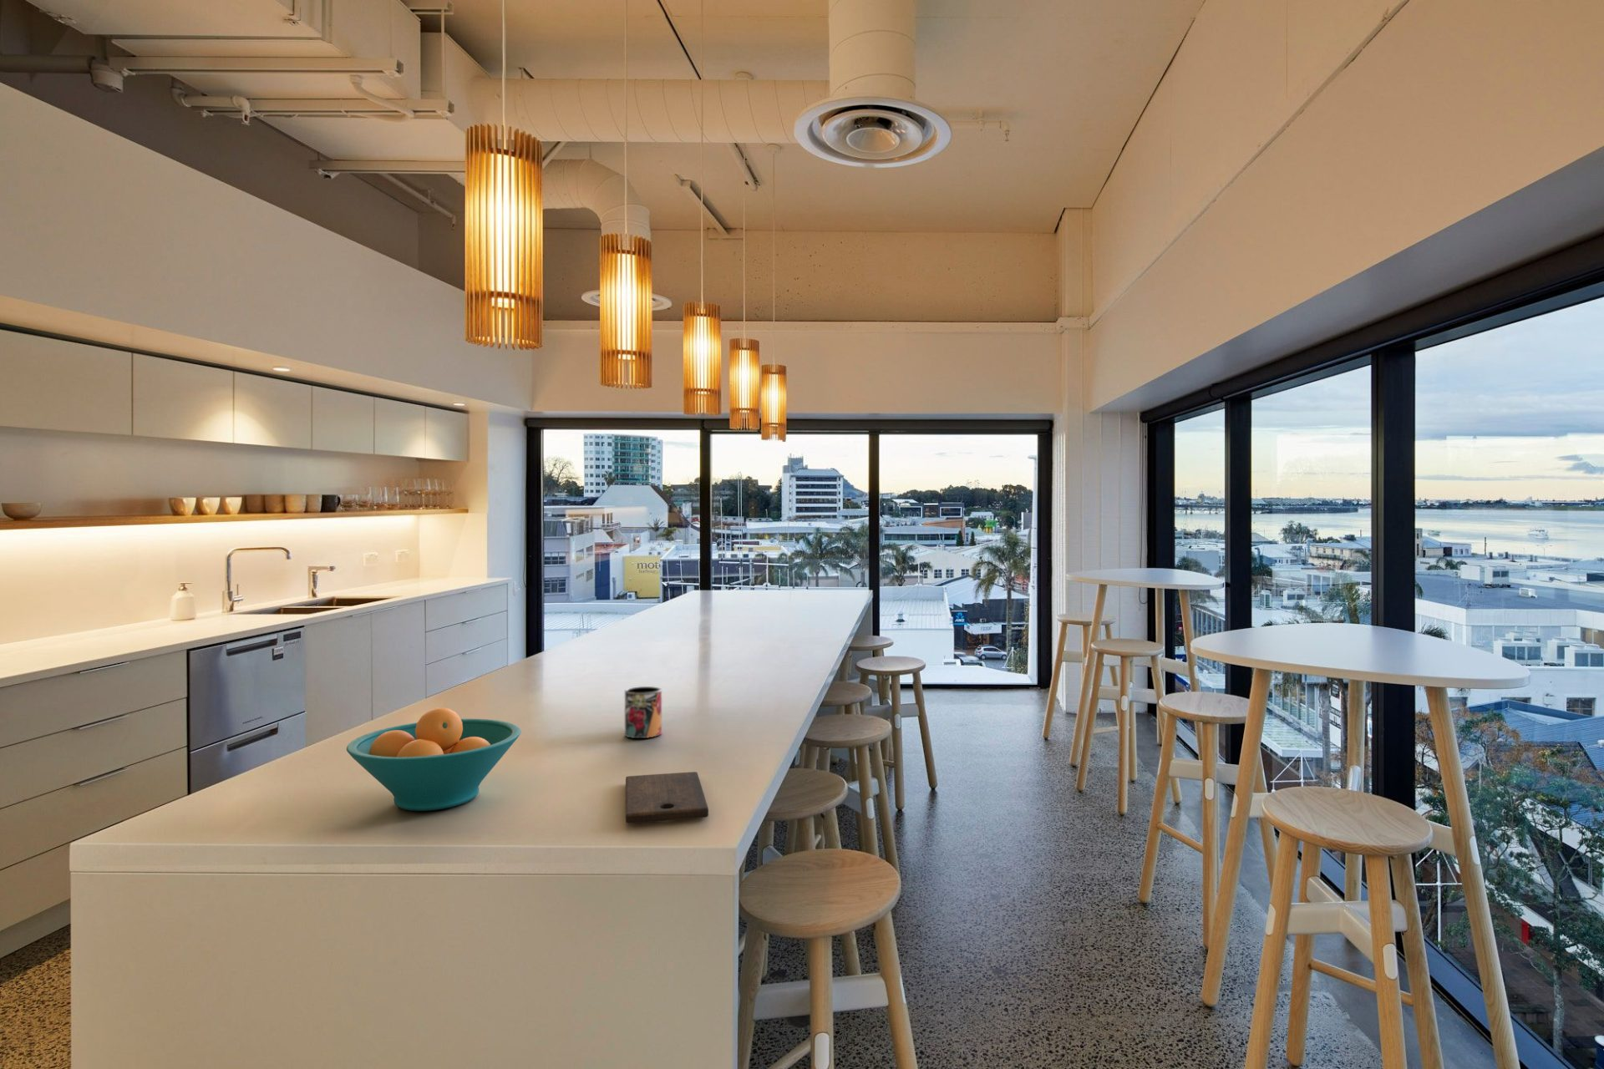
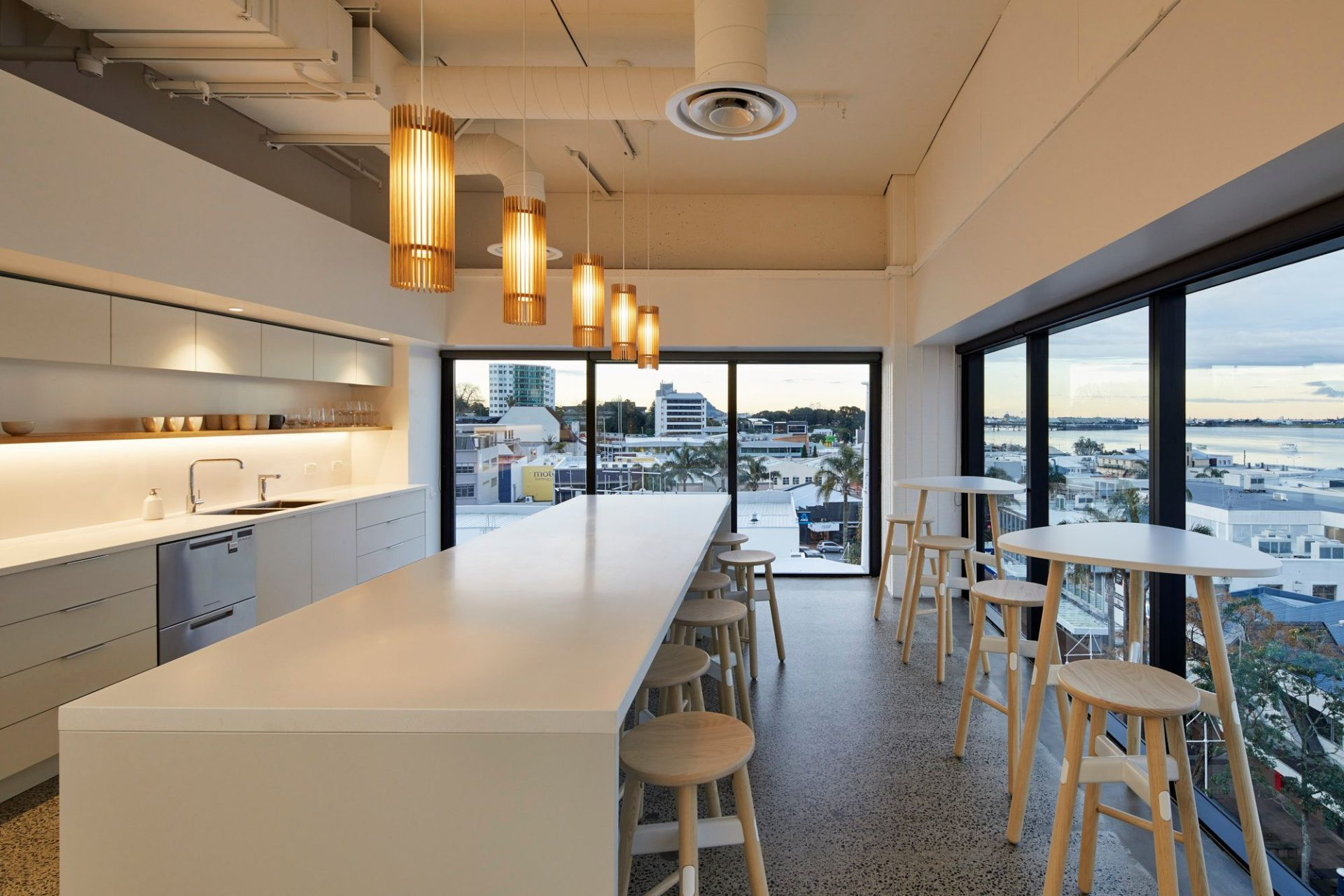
- fruit bowl [346,706,522,811]
- cutting board [625,771,709,824]
- mug [624,686,662,739]
